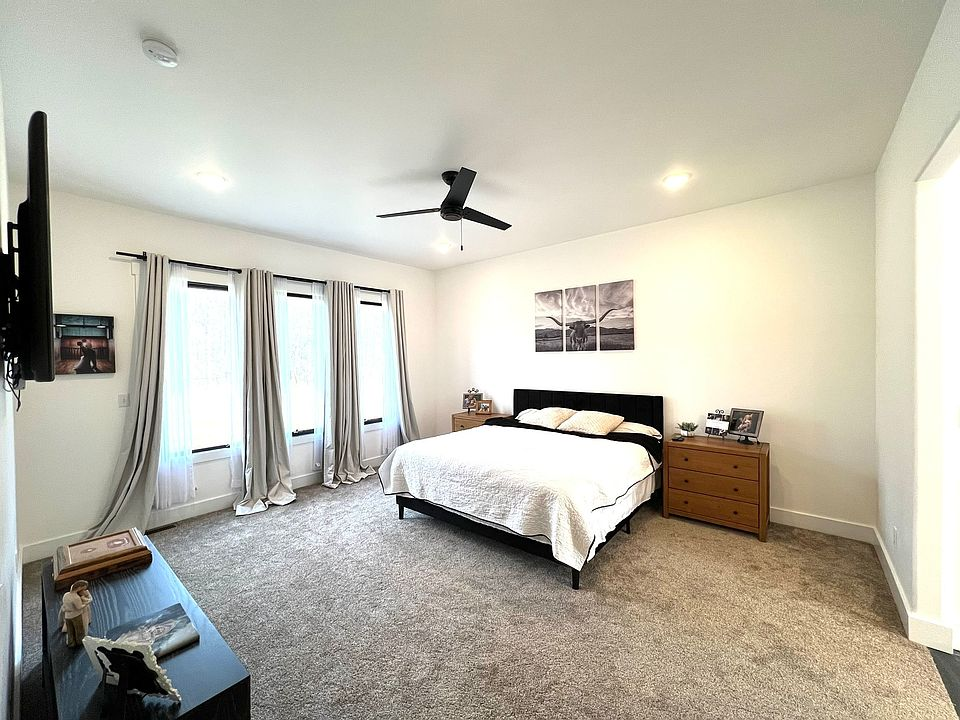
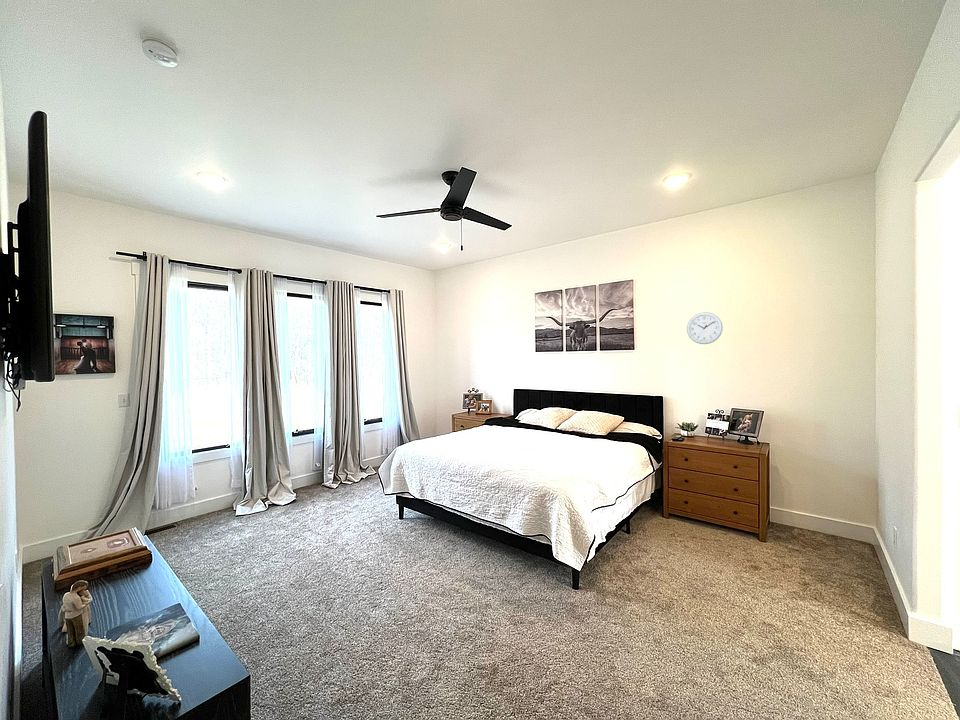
+ wall clock [686,311,724,345]
